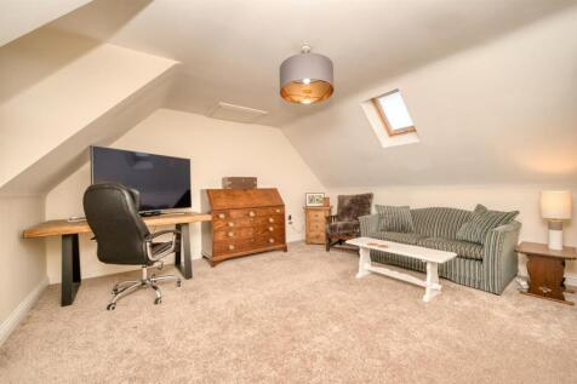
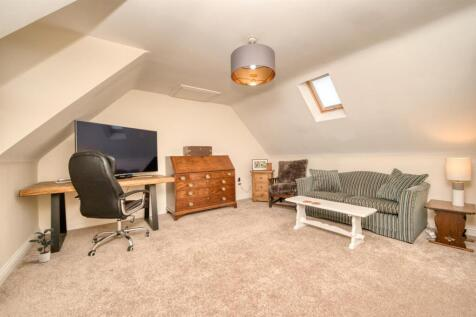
+ potted plant [28,227,58,264]
